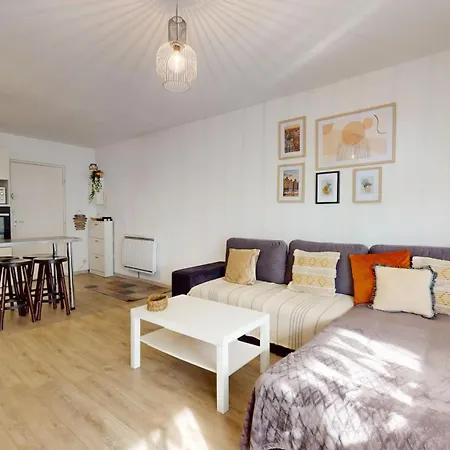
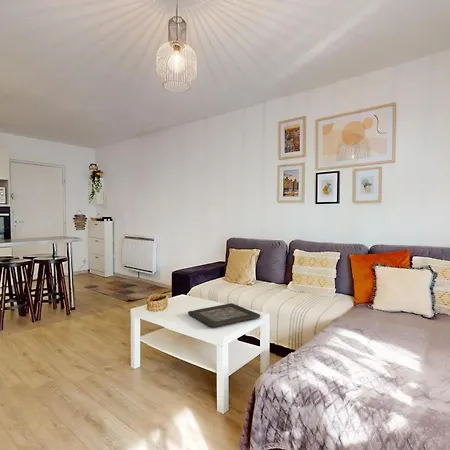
+ decorative tray [187,302,261,328]
